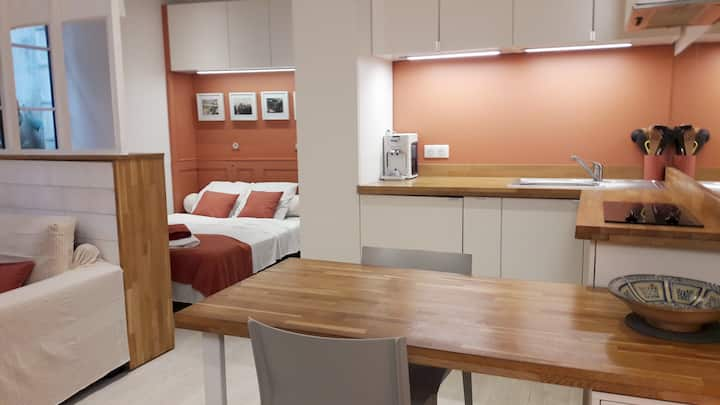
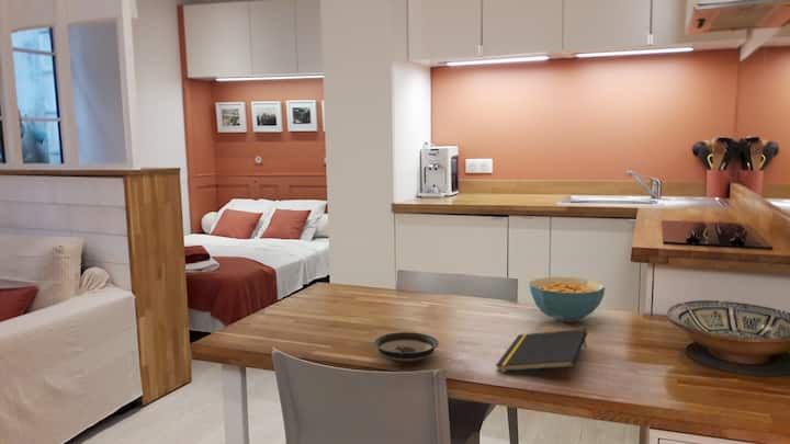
+ saucer [373,331,439,363]
+ cereal bowl [529,276,606,323]
+ notepad [495,328,588,373]
